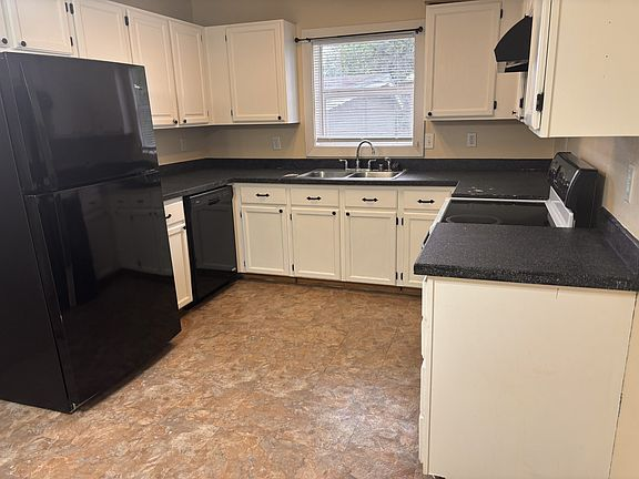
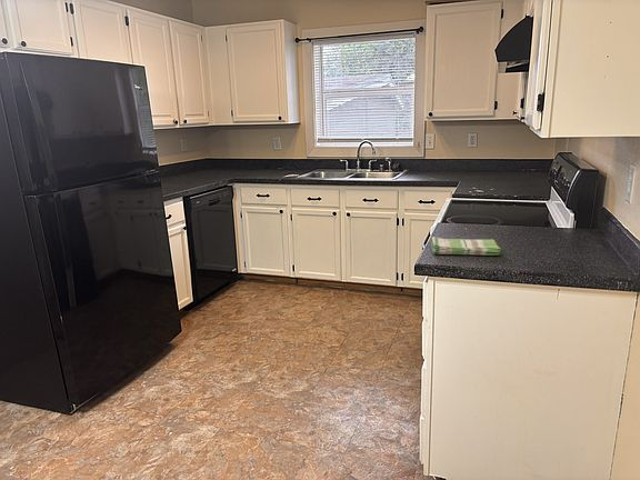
+ dish towel [430,236,502,256]
